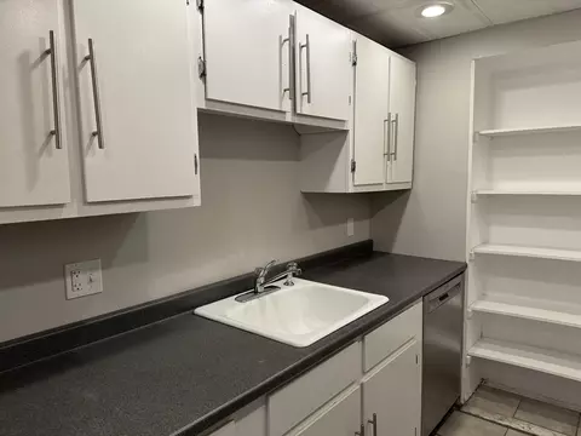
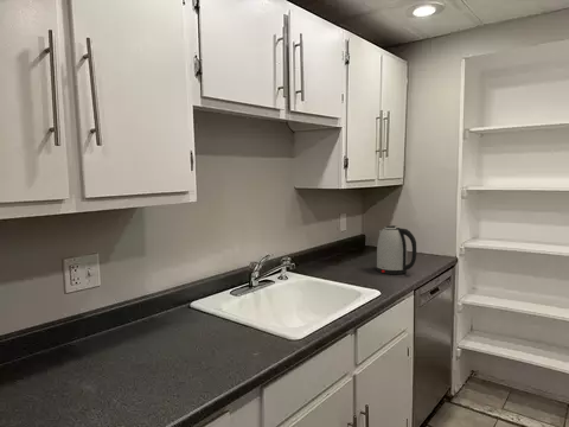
+ kettle [376,224,417,275]
